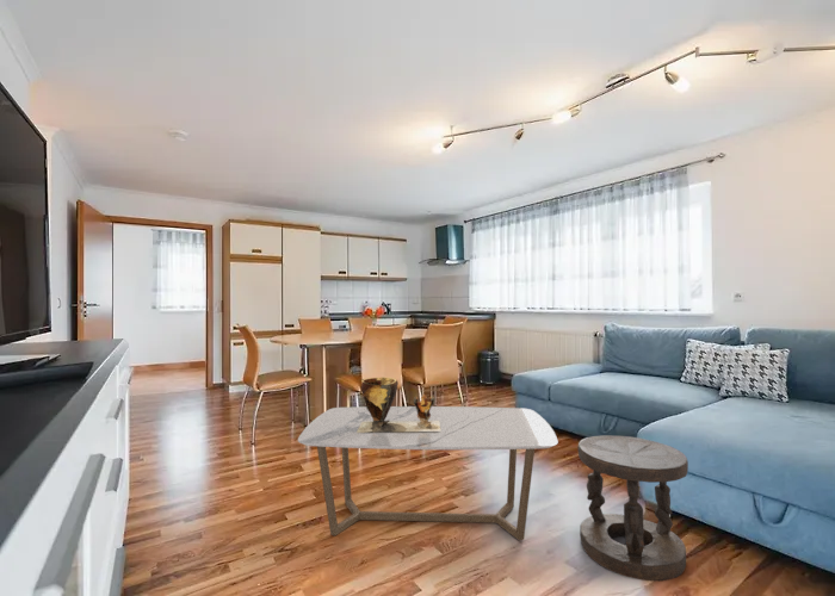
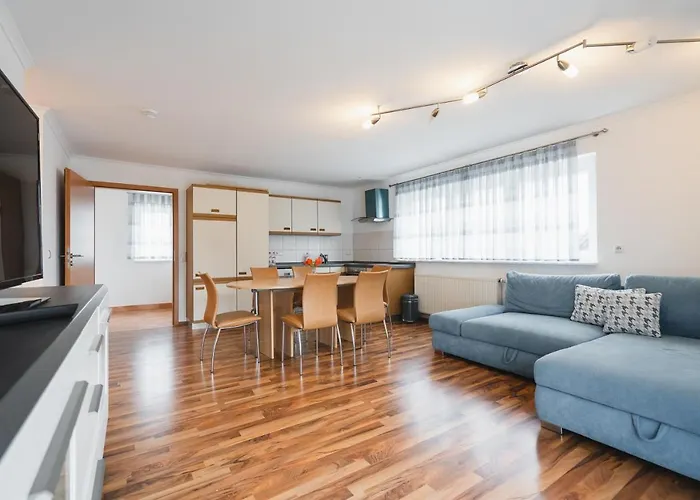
- stool [577,434,689,583]
- clay pot [357,375,440,433]
- coffee table [297,405,559,542]
